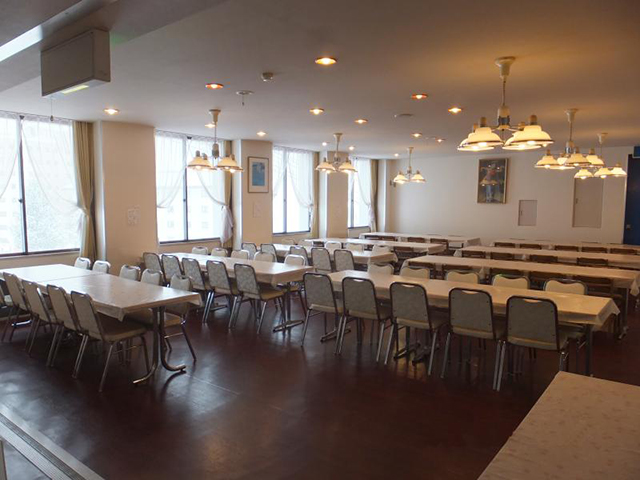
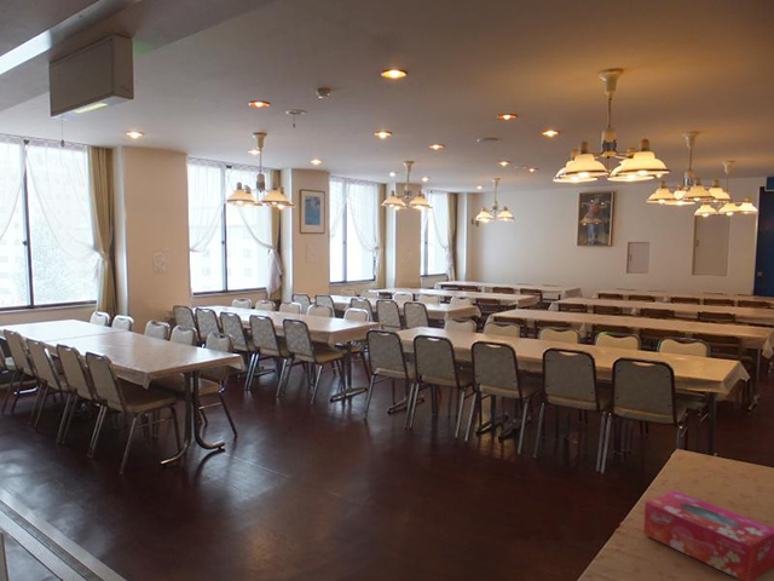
+ tissue box [642,489,774,581]
